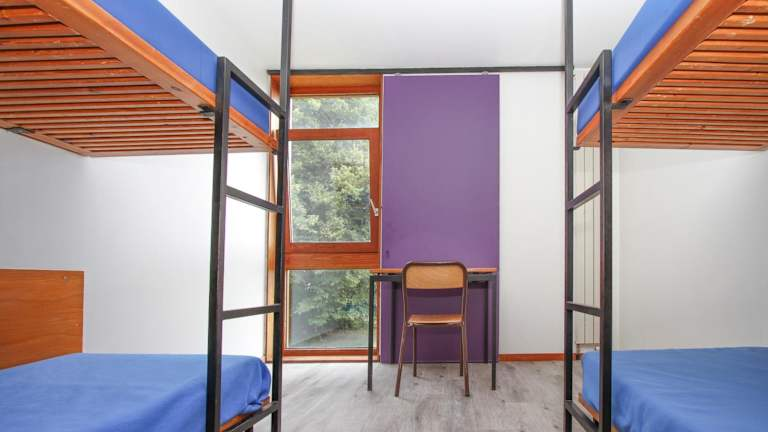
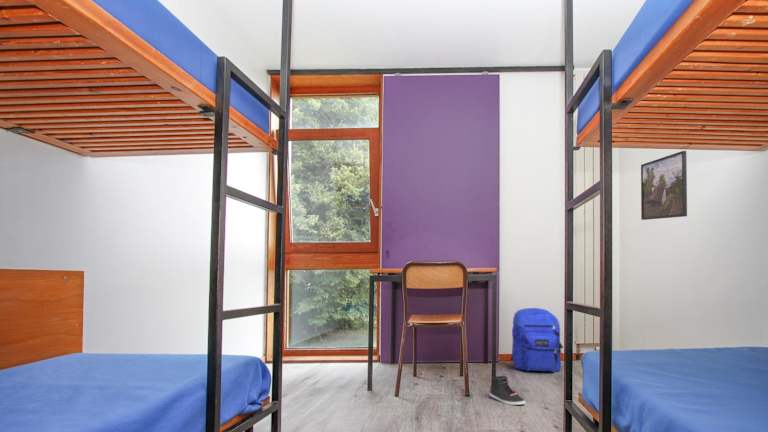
+ sneaker [488,375,526,406]
+ backpack [509,307,565,373]
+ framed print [640,150,688,221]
